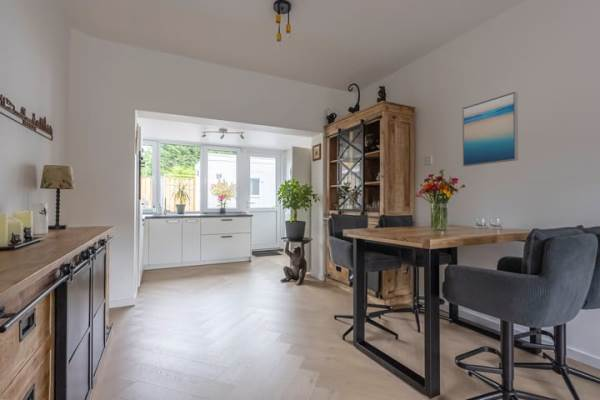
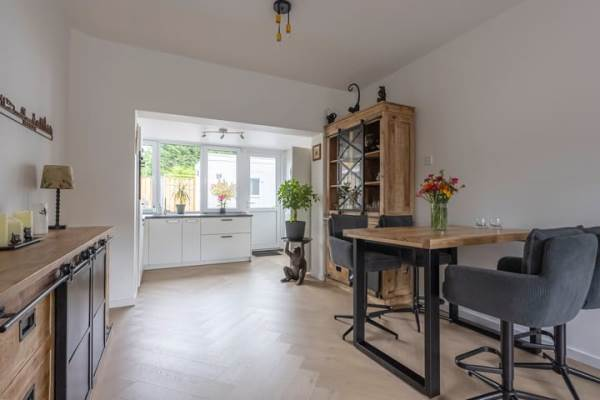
- wall art [461,91,519,167]
